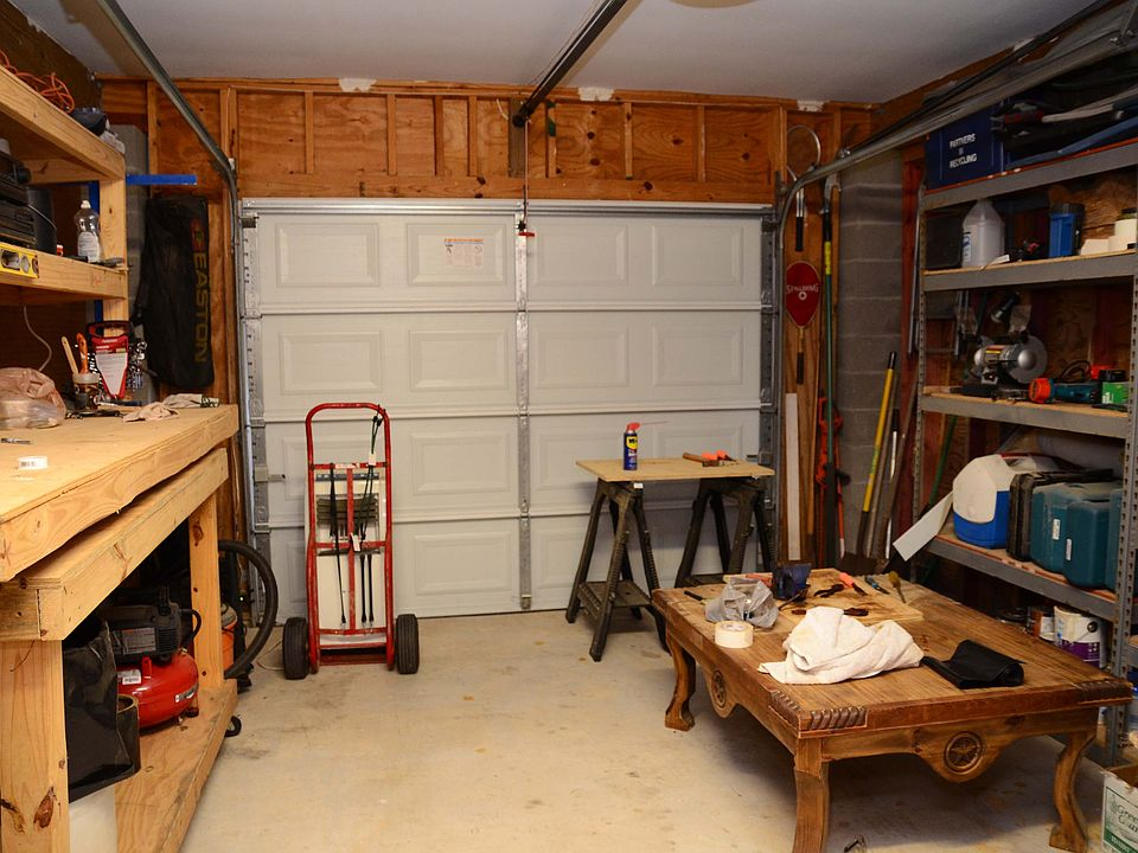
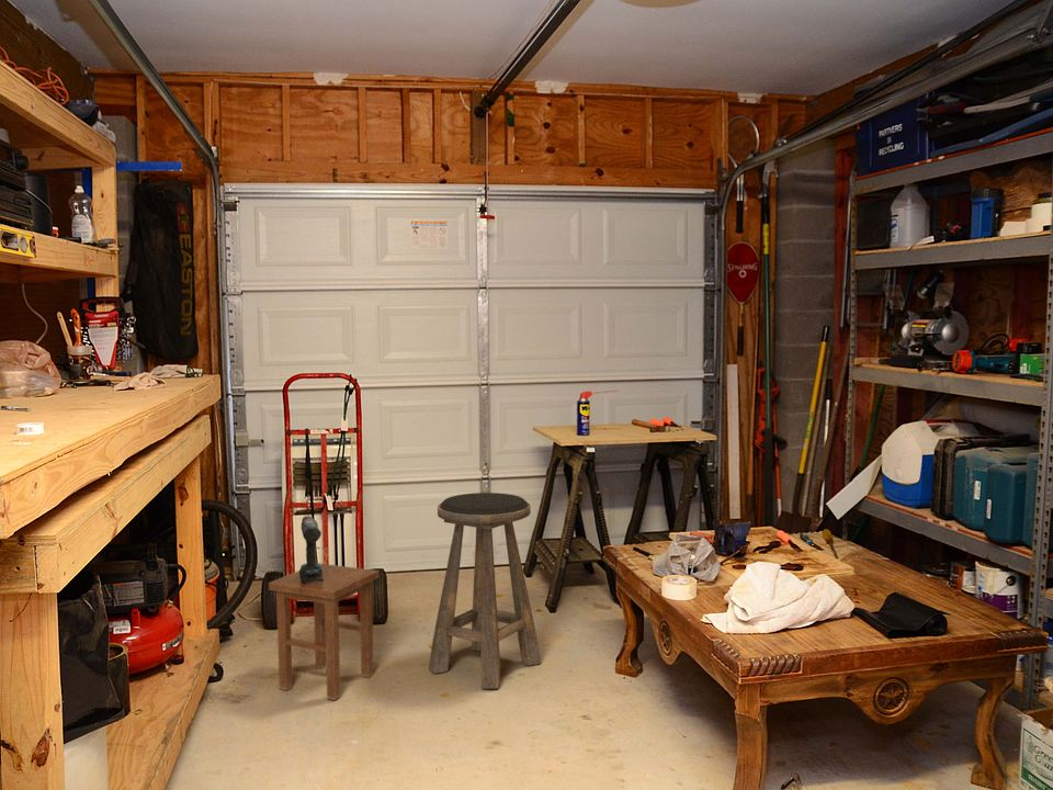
+ stool [428,492,542,690]
+ stool [268,563,380,701]
+ power drill [298,515,324,584]
